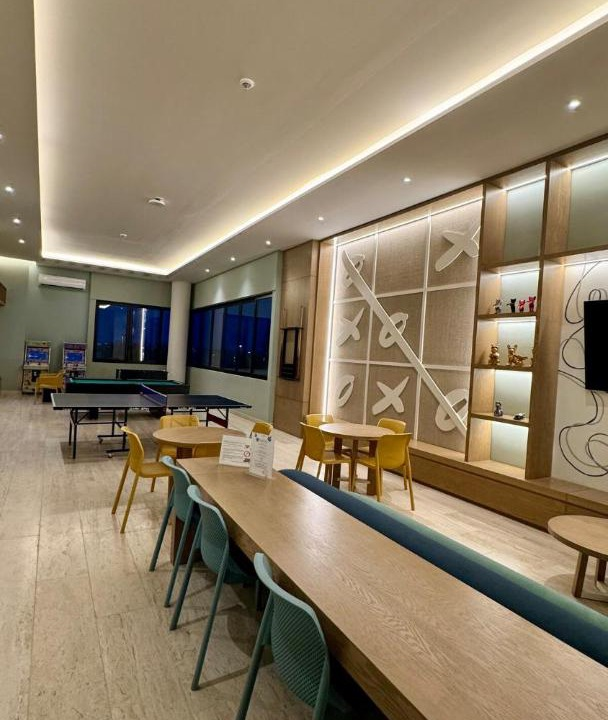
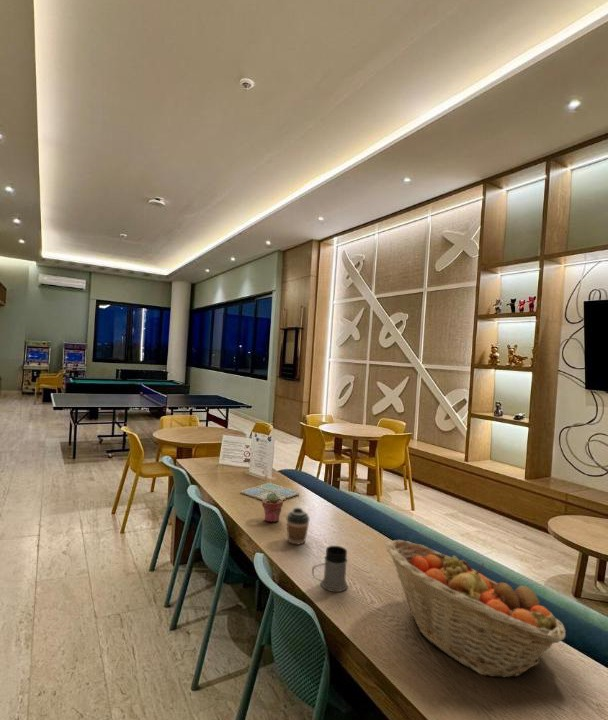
+ potted succulent [261,493,284,523]
+ drink coaster [239,482,301,501]
+ coffee cup [286,507,311,545]
+ fruit basket [385,539,567,679]
+ mug [311,545,349,593]
